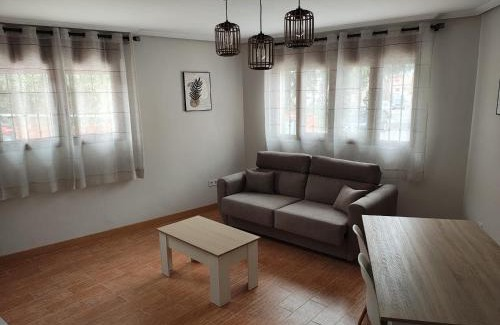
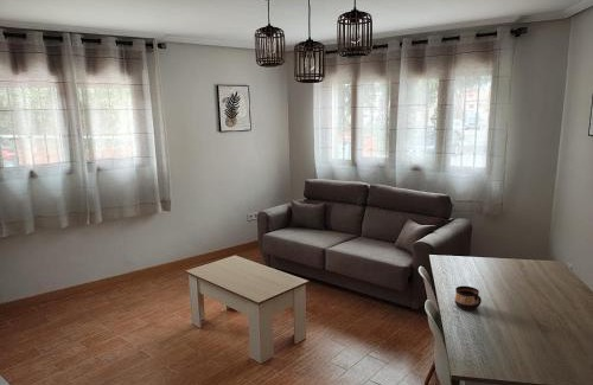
+ cup [454,284,483,312]
